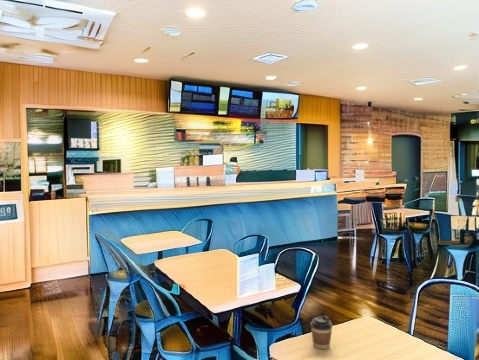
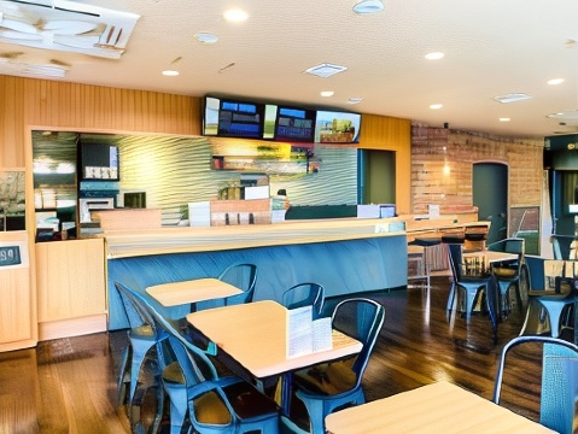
- coffee cup [310,315,333,350]
